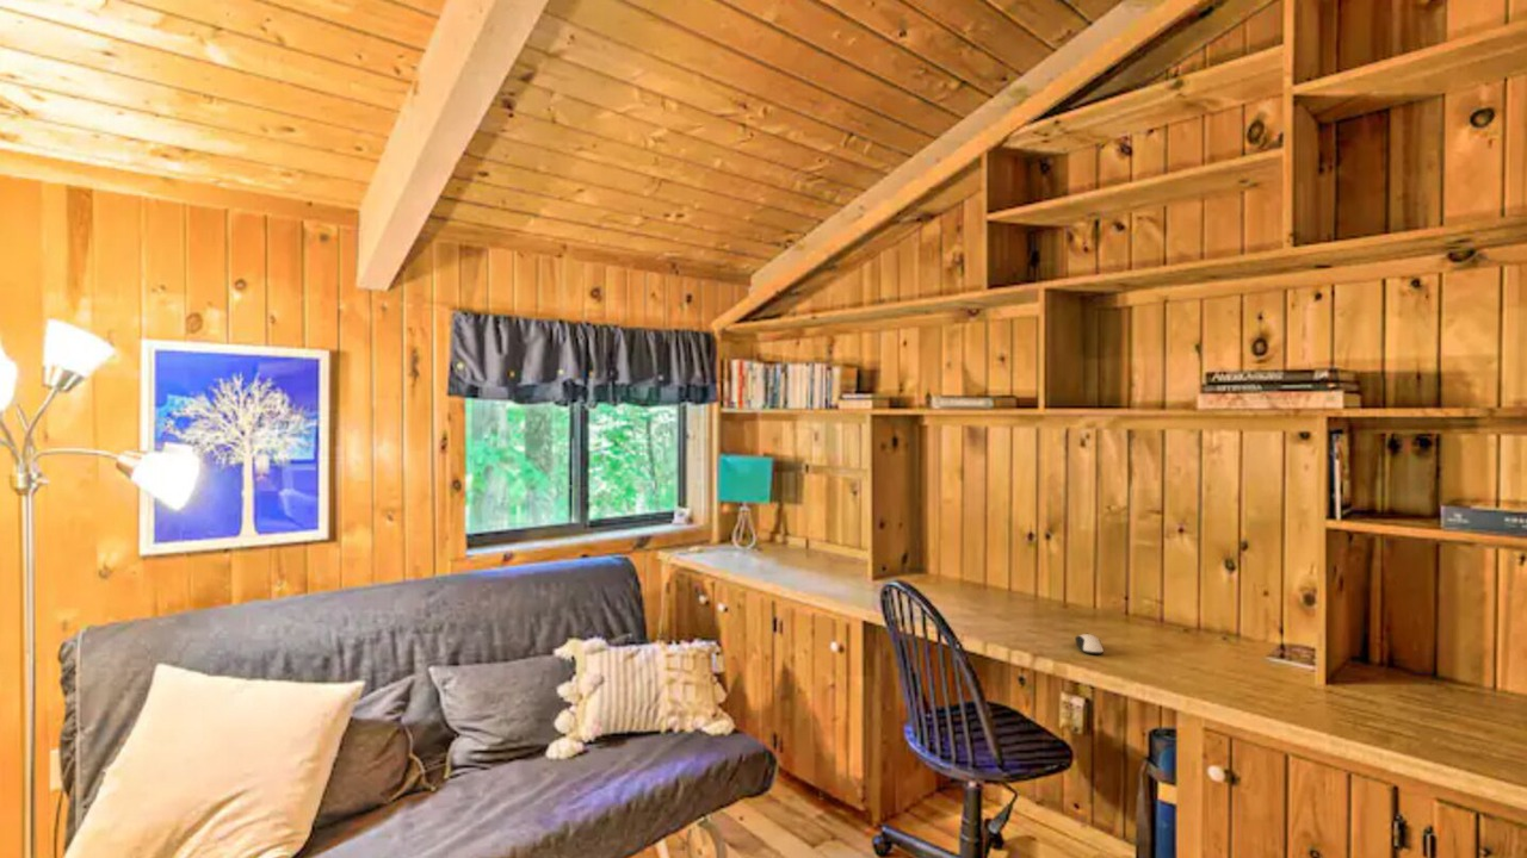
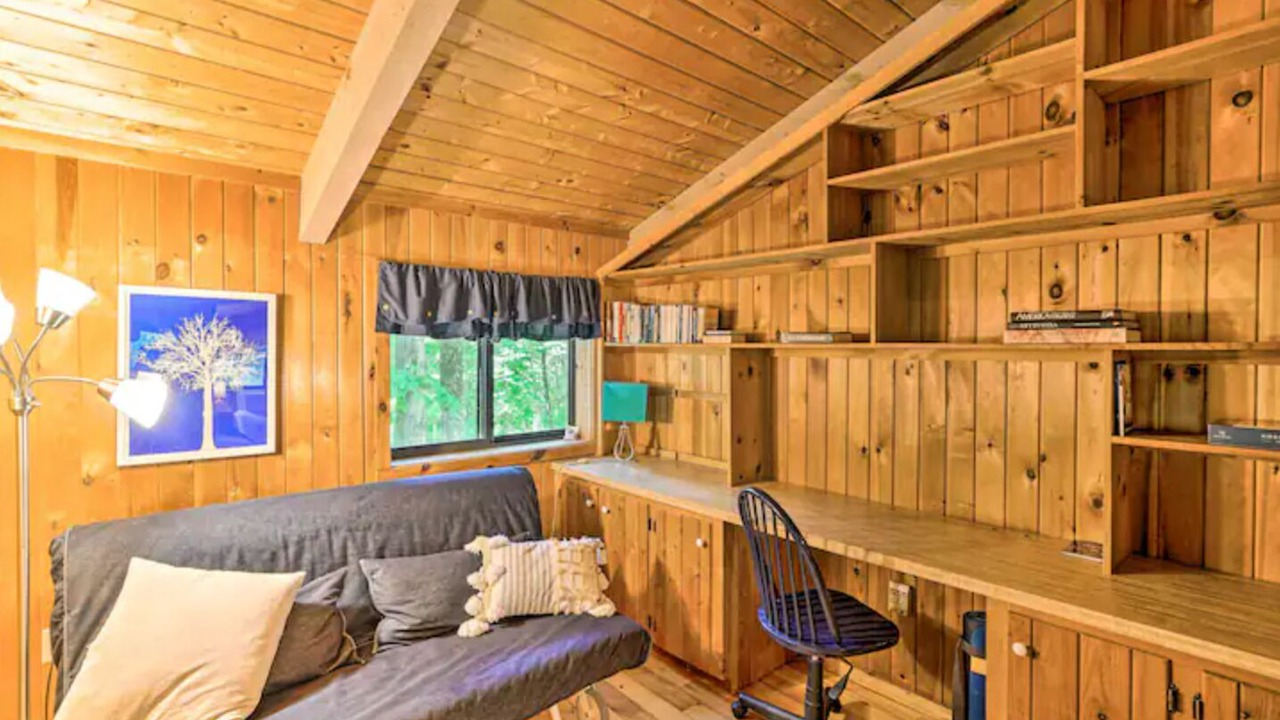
- computer mouse [1074,633,1105,655]
